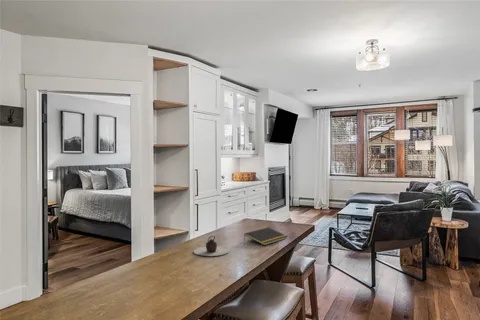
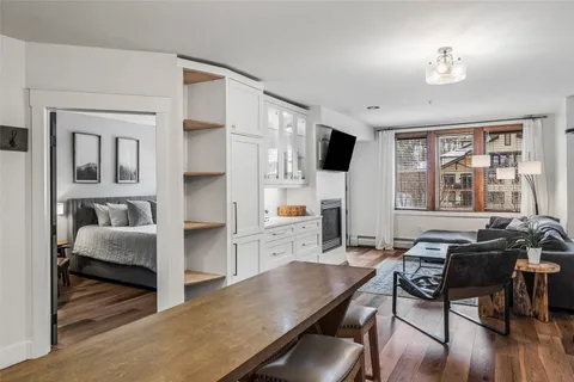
- notepad [243,226,289,246]
- teapot [193,235,230,257]
